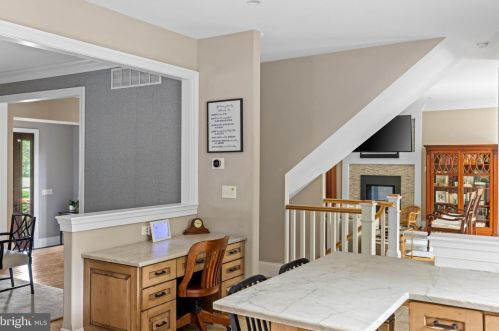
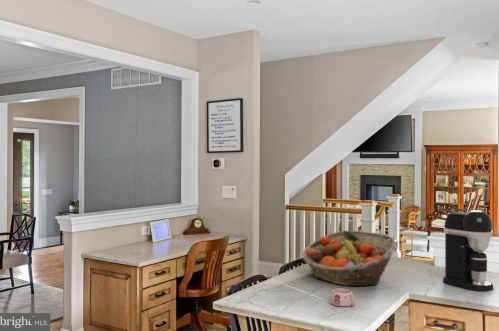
+ coffee maker [442,209,494,292]
+ mug [329,287,357,307]
+ fruit basket [301,230,399,287]
